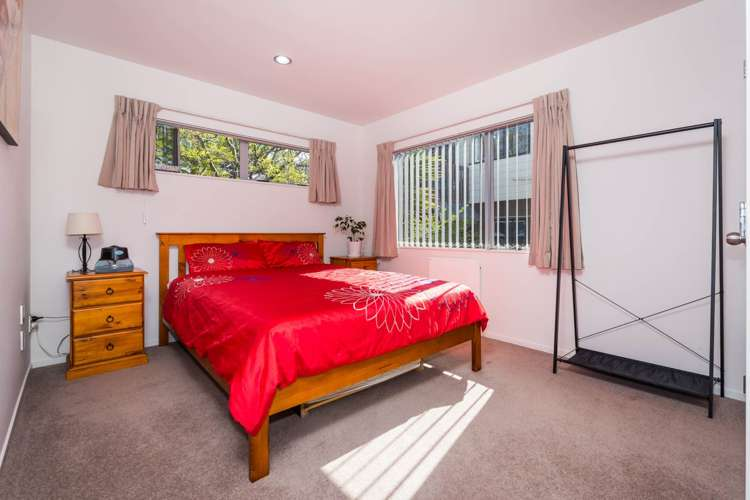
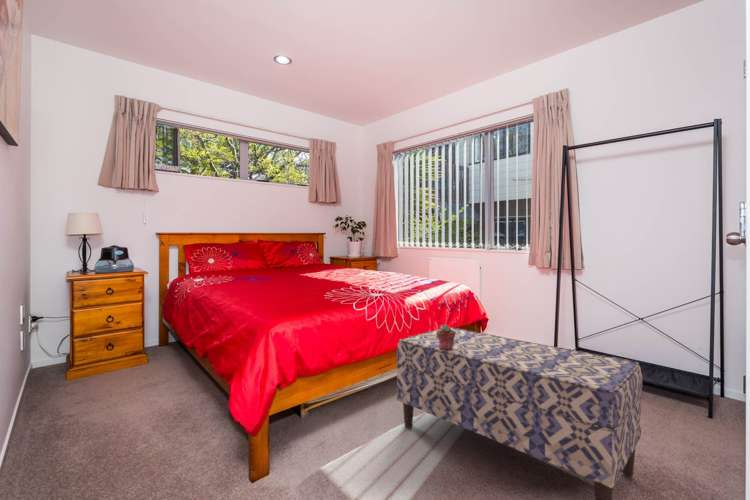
+ bench [396,326,643,500]
+ potted succulent [436,323,455,350]
